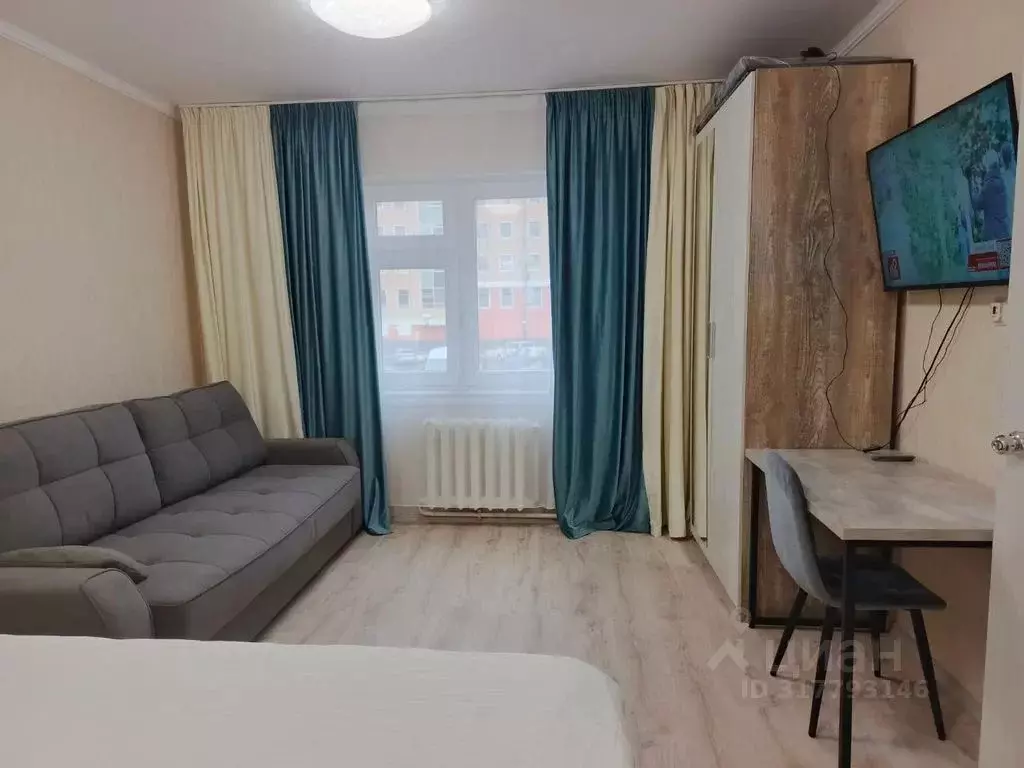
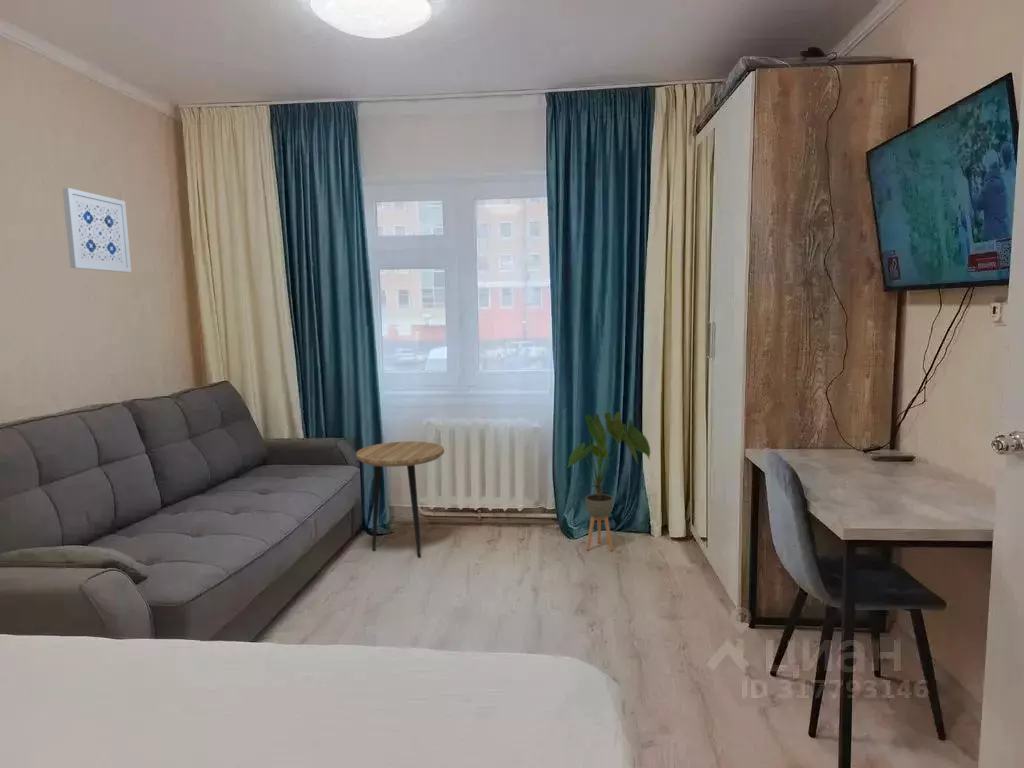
+ house plant [566,411,651,552]
+ wall art [62,187,132,273]
+ side table [355,440,445,558]
